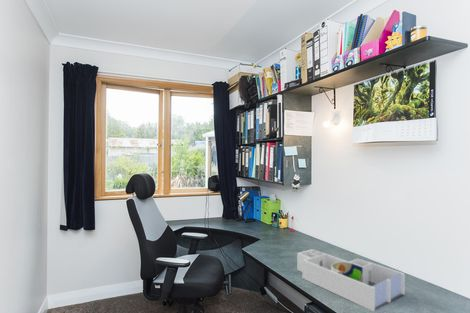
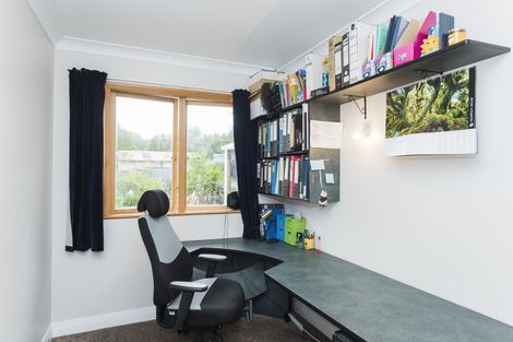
- desk organizer [296,248,406,312]
